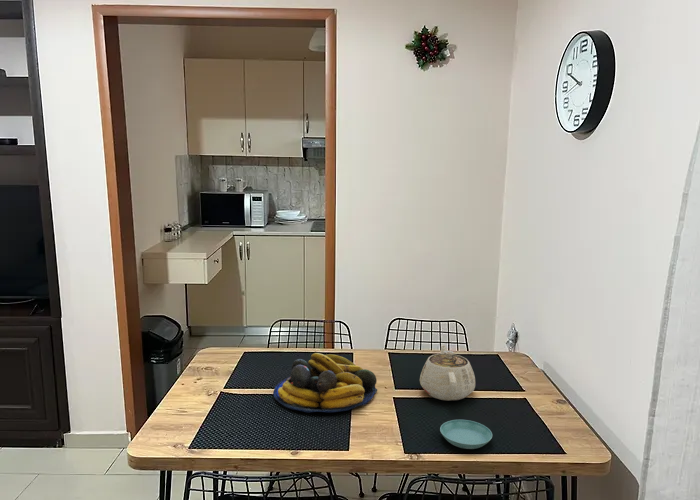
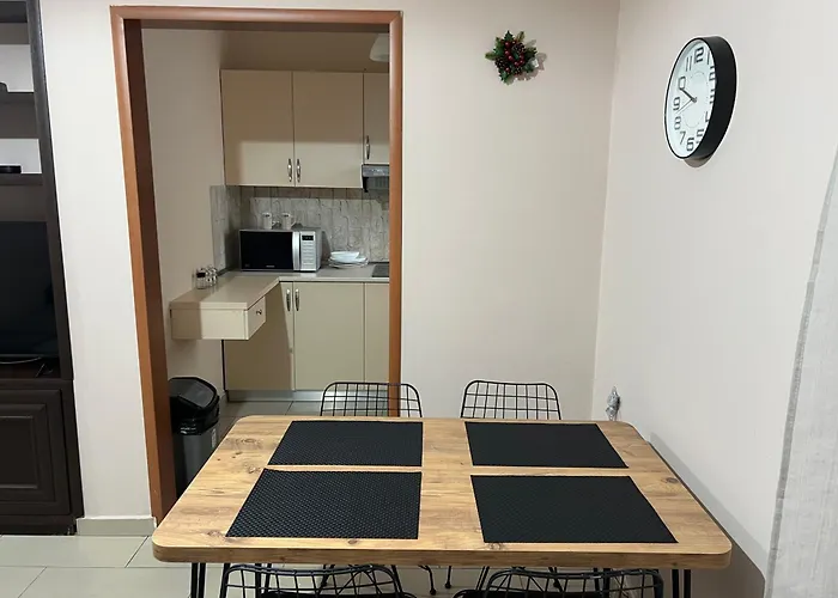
- saucer [439,419,493,450]
- fruit bowl [272,352,378,414]
- teapot [419,344,476,402]
